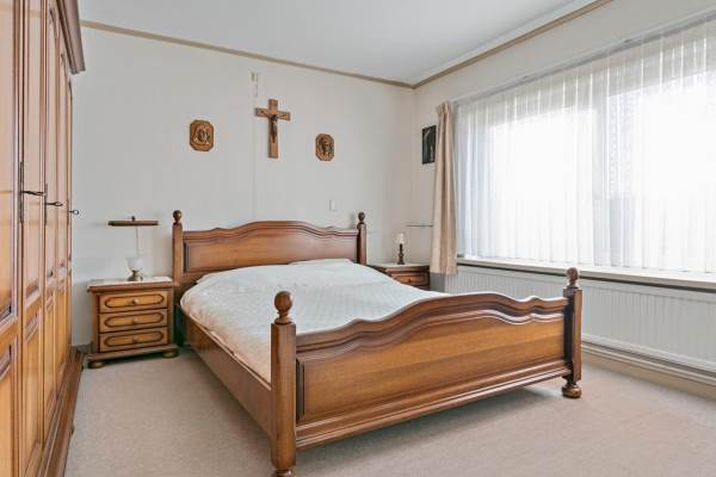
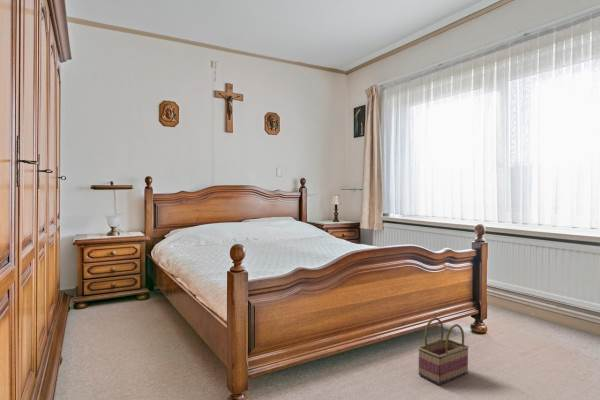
+ basket [417,316,470,385]
